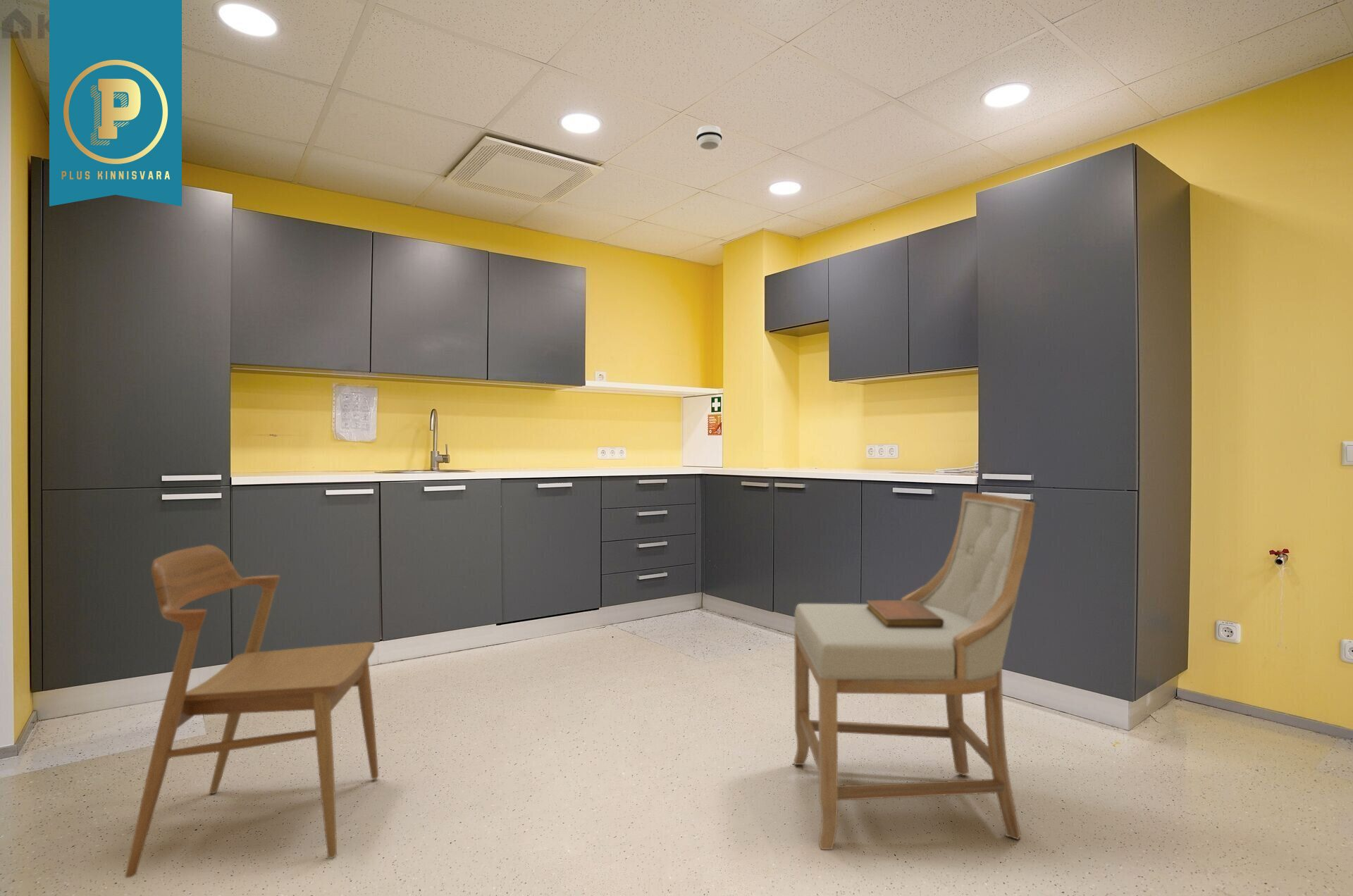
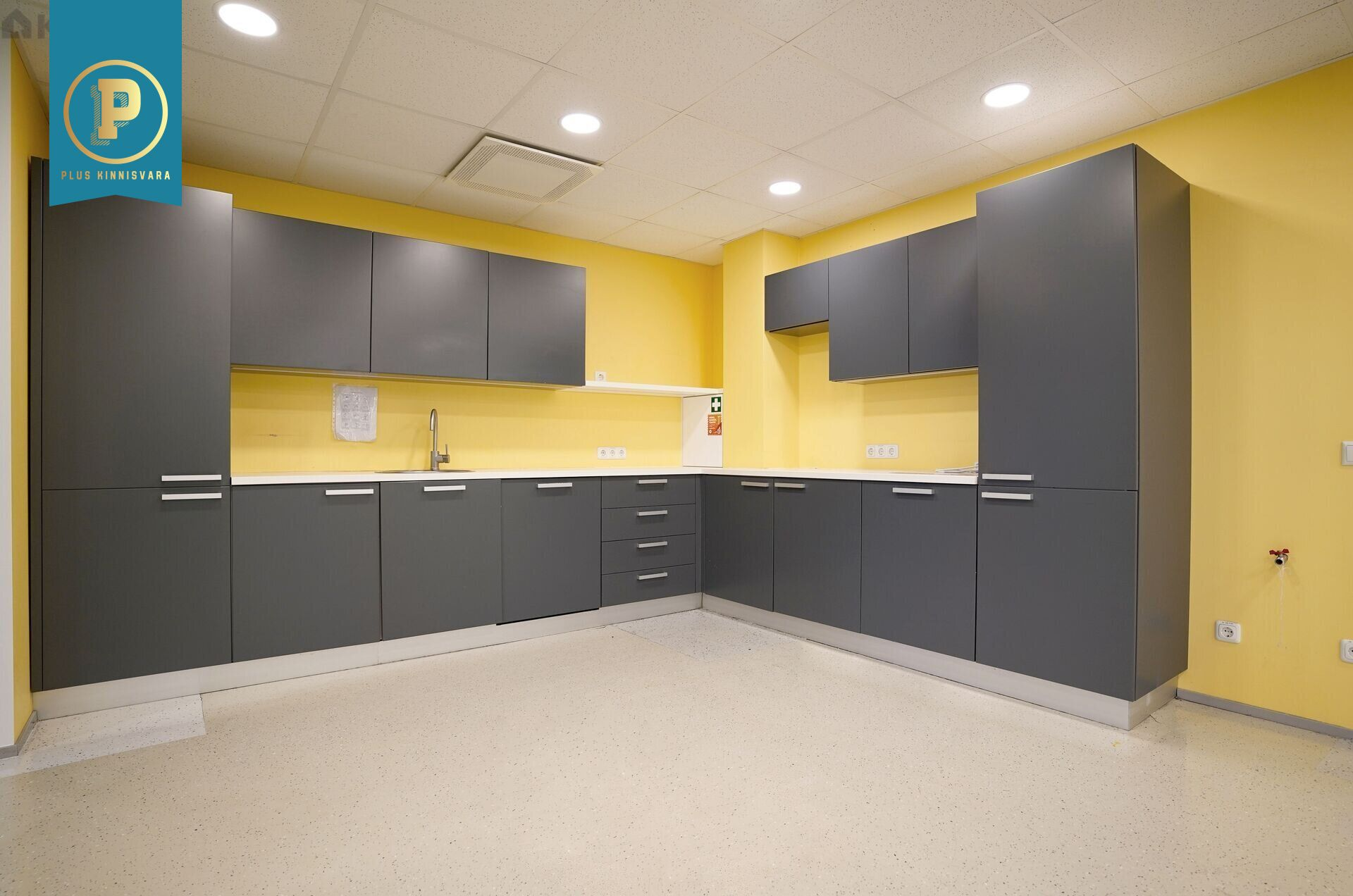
- chair [124,544,379,878]
- notebook [865,599,944,628]
- bar stool [793,491,1036,850]
- smoke detector [696,125,723,150]
